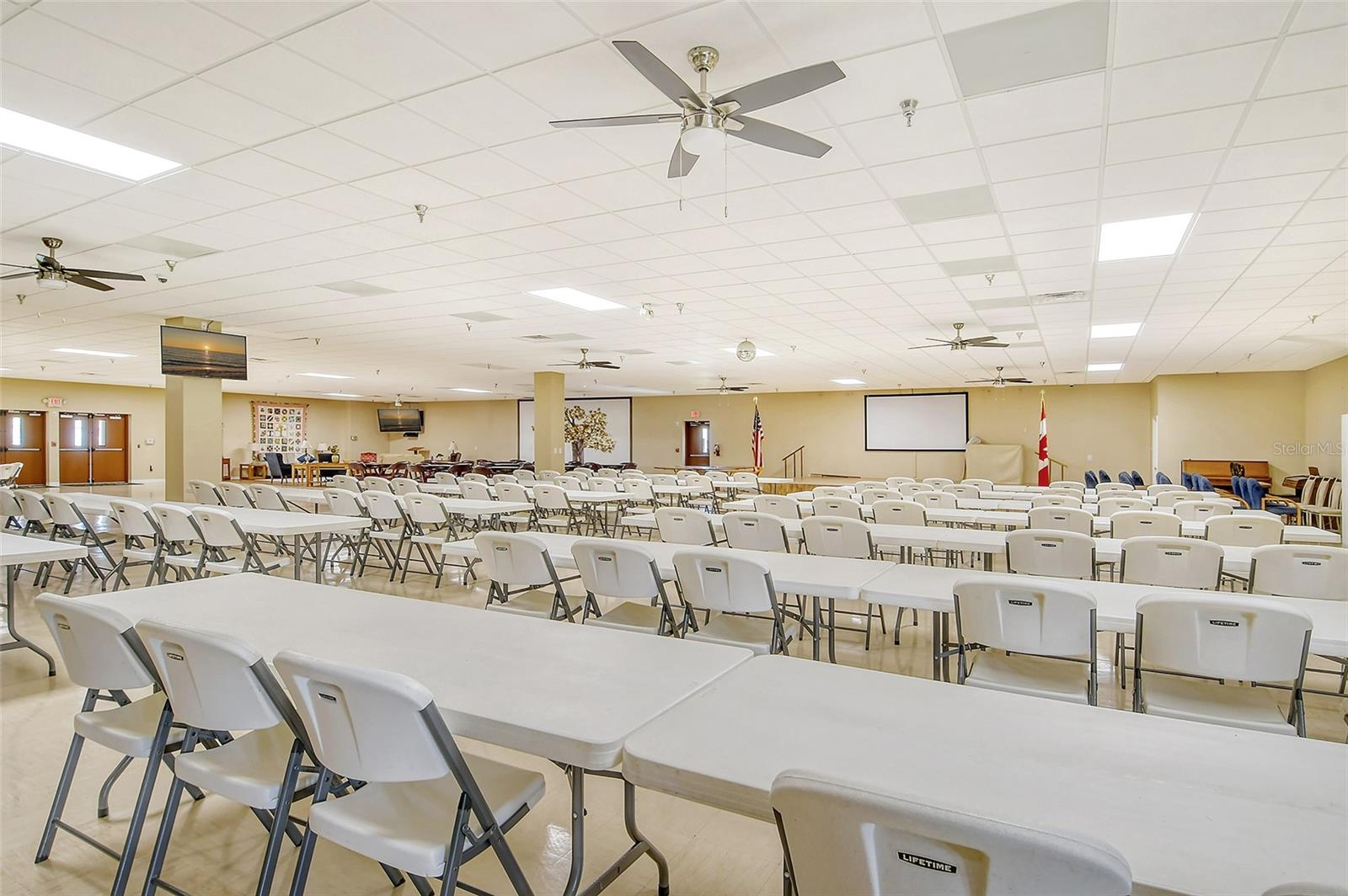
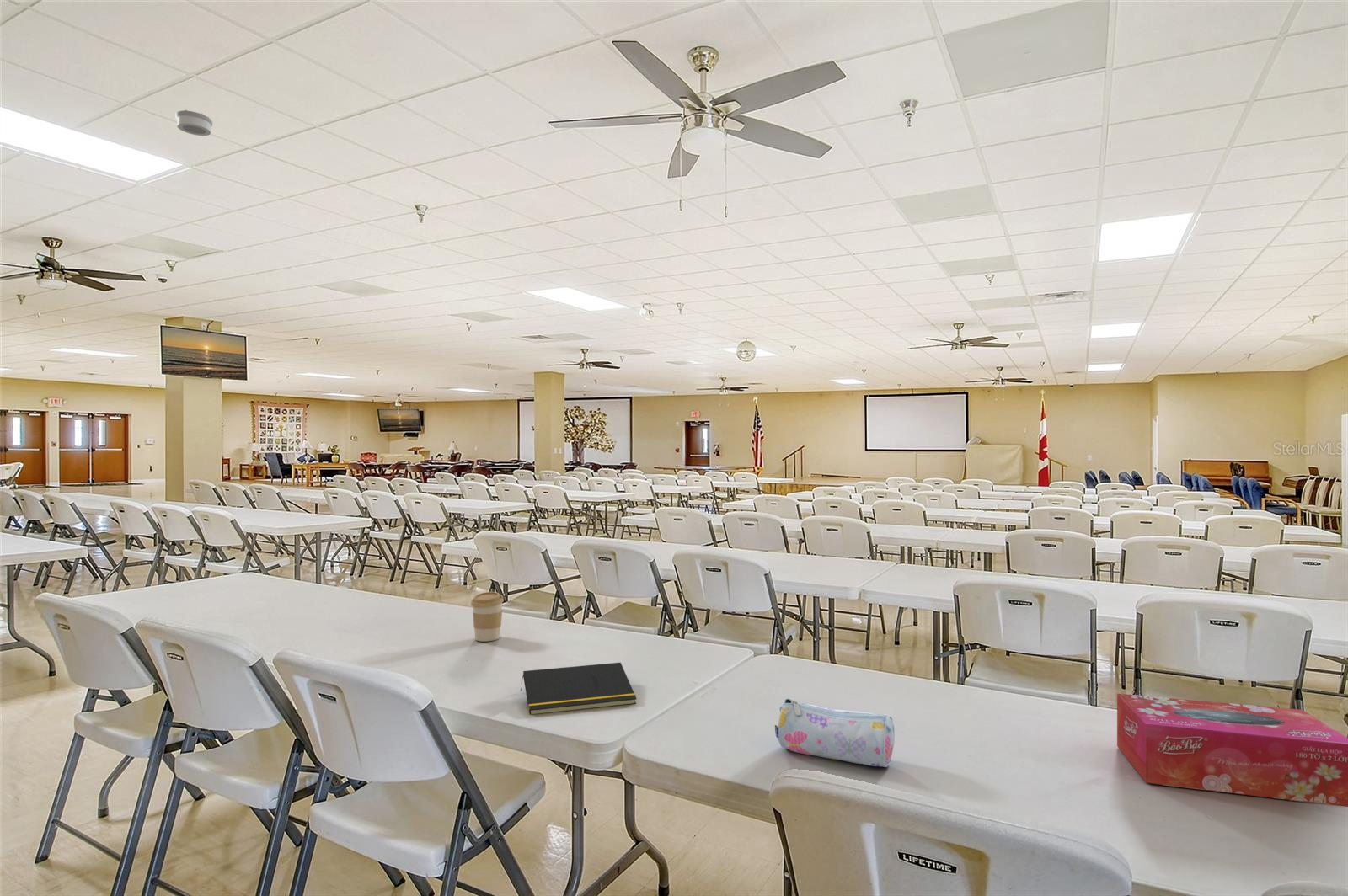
+ coffee cup [470,591,505,643]
+ notepad [520,662,637,716]
+ tissue box [1116,693,1348,808]
+ smoke detector [174,109,213,136]
+ pencil case [774,697,896,768]
